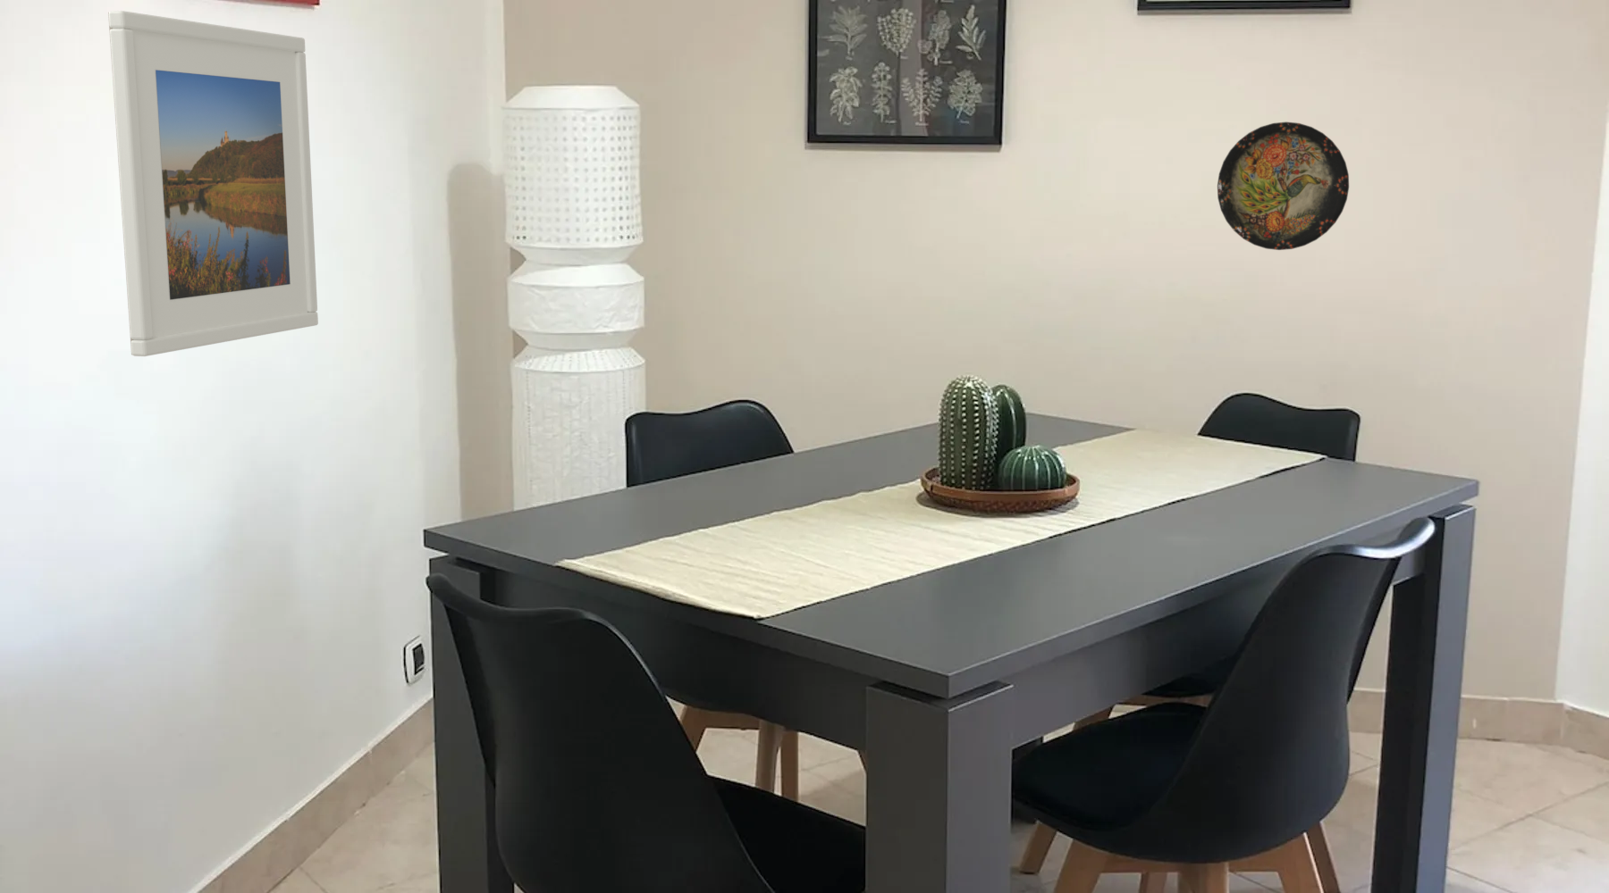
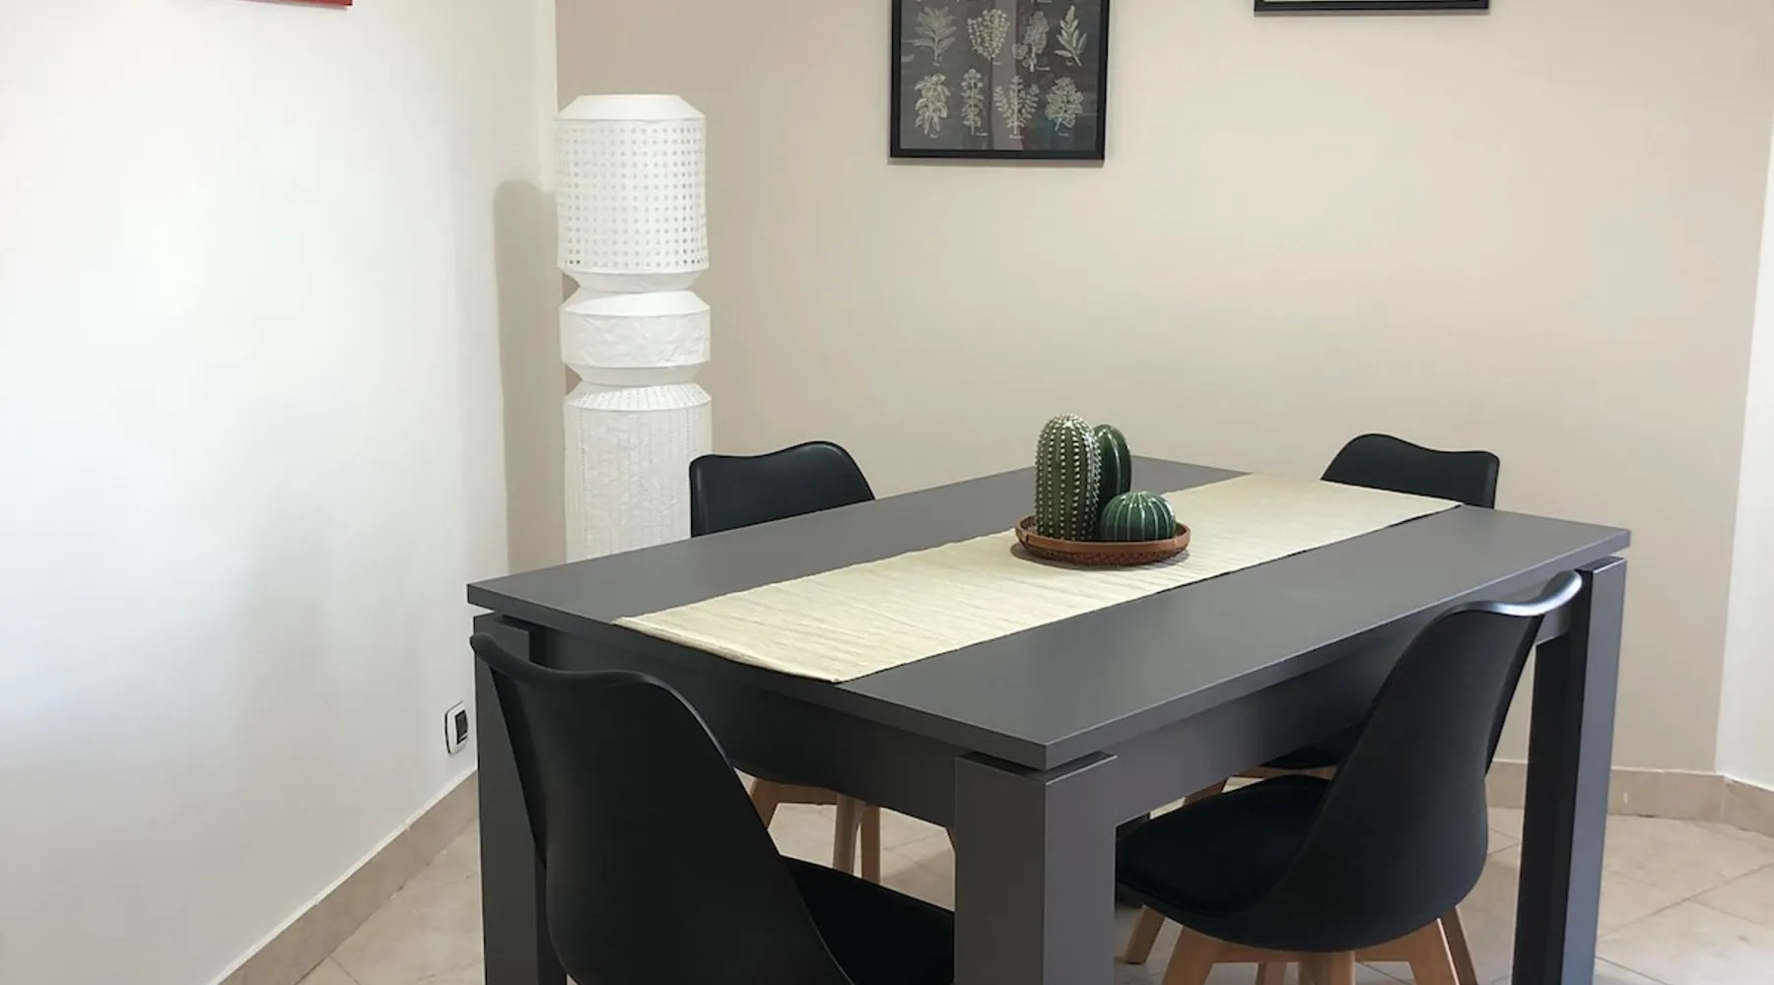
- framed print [107,10,319,357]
- decorative plate [1216,121,1349,251]
